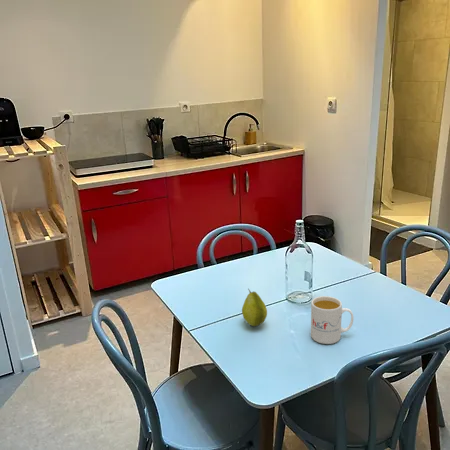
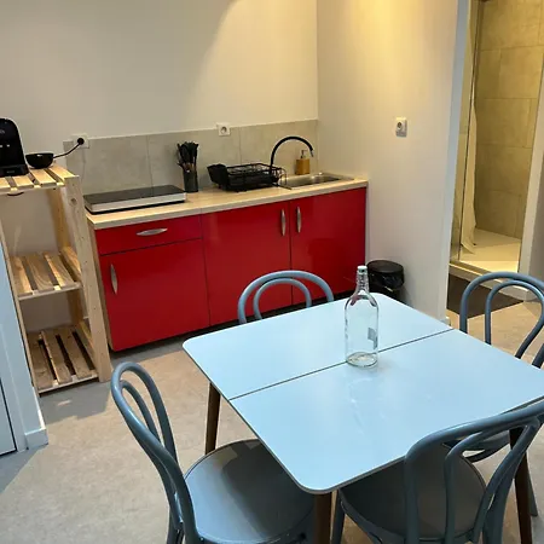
- fruit [241,288,268,327]
- mug [310,295,354,345]
